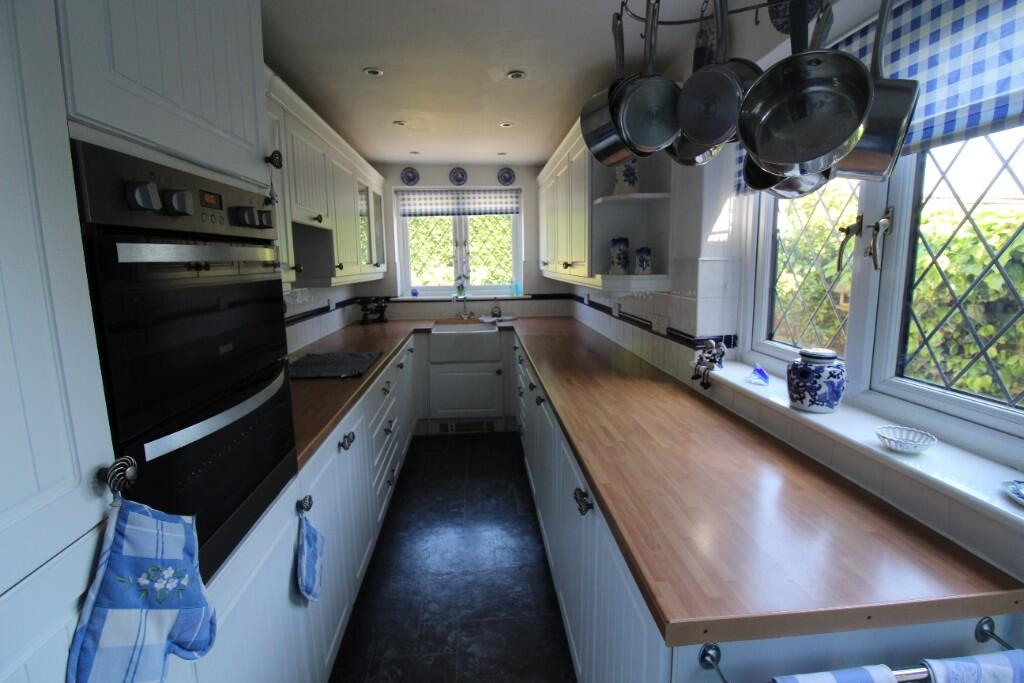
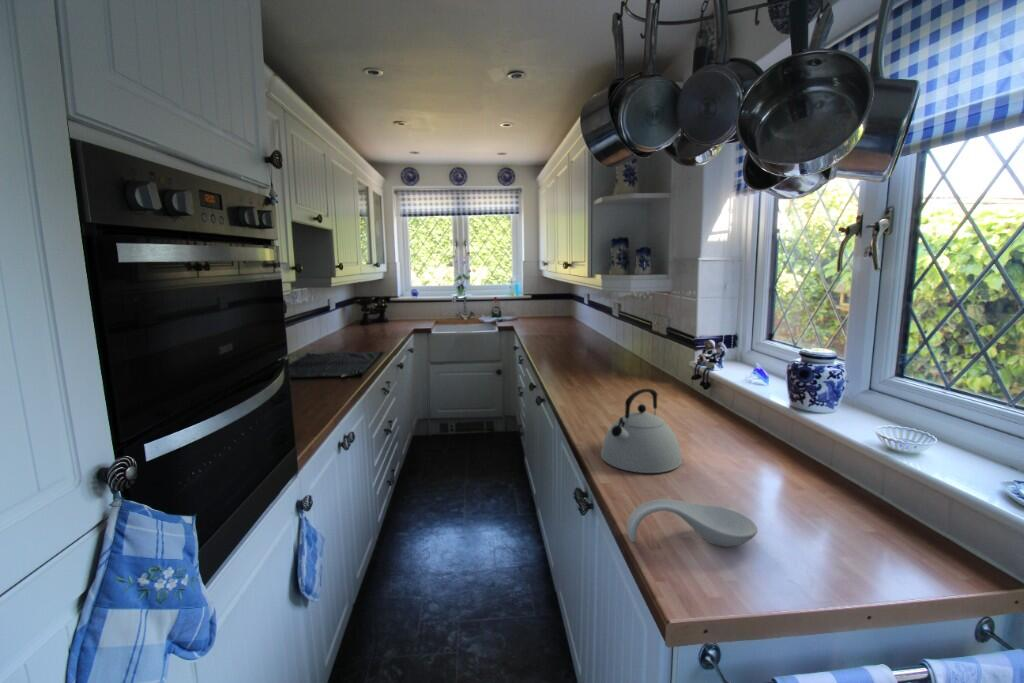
+ spoon rest [625,498,759,548]
+ kettle [600,388,683,474]
